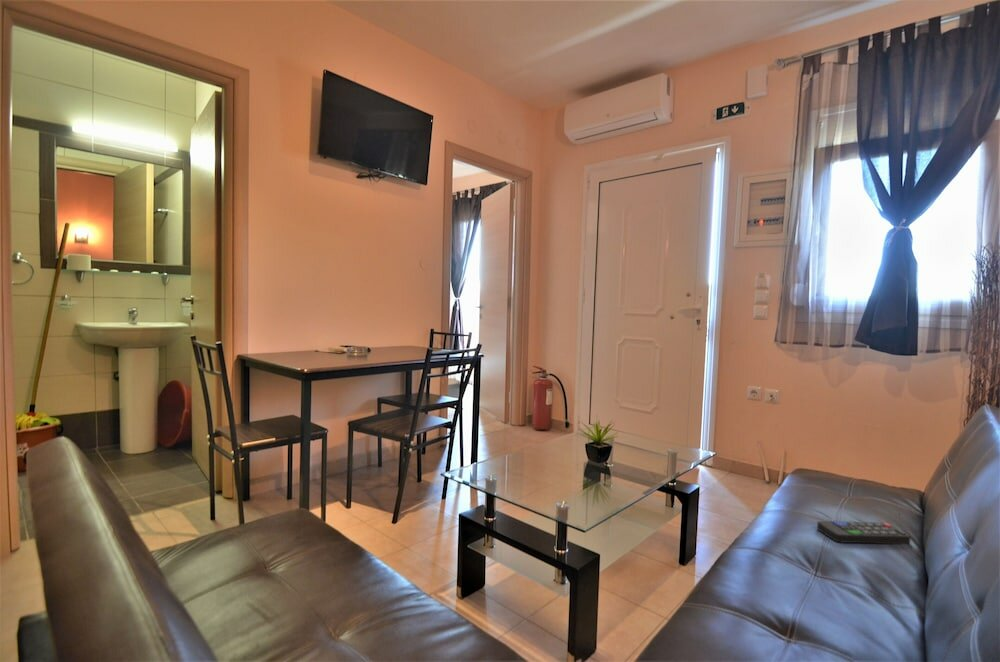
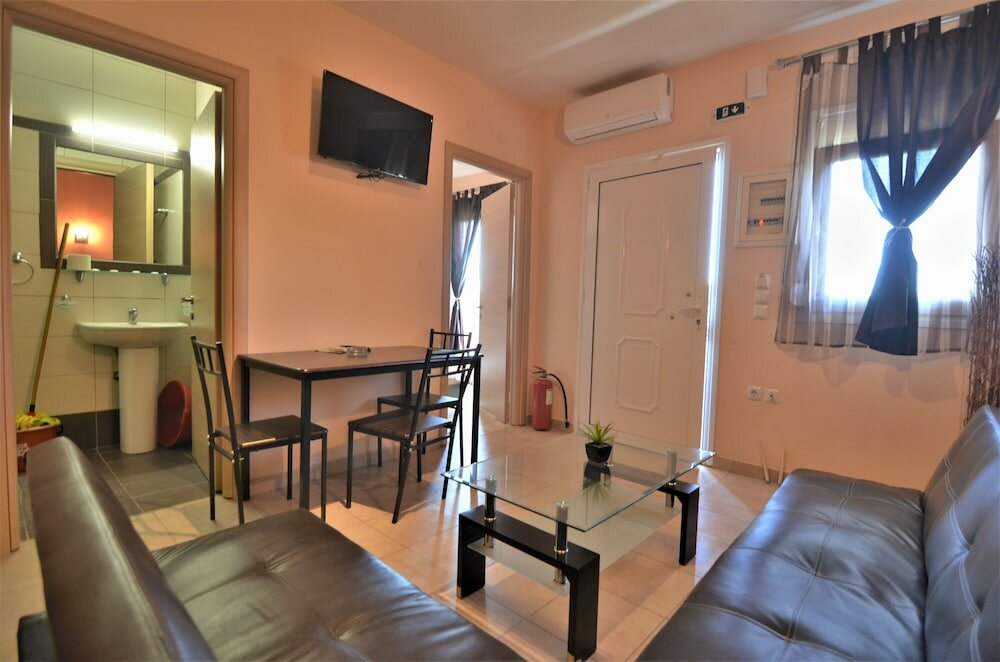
- remote control [816,520,912,545]
